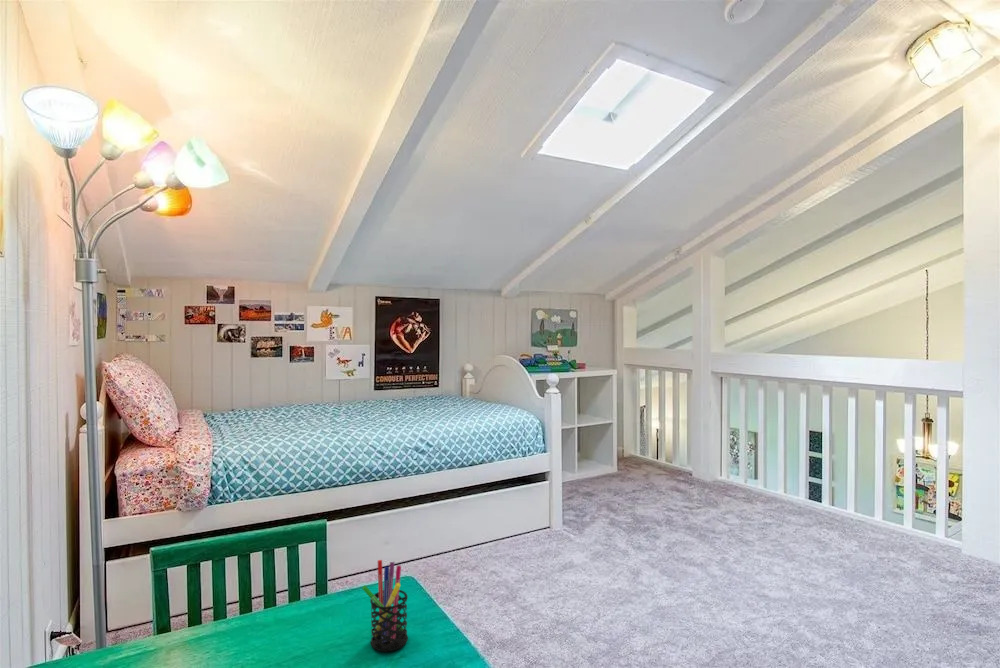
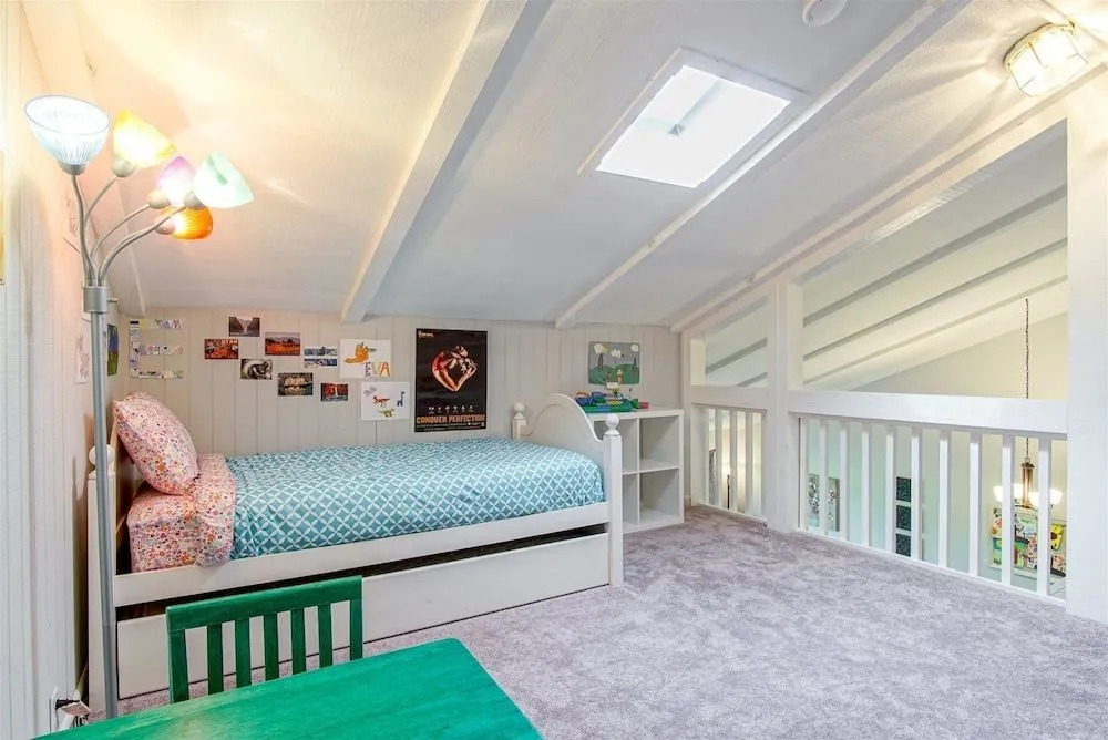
- pen holder [361,559,409,653]
